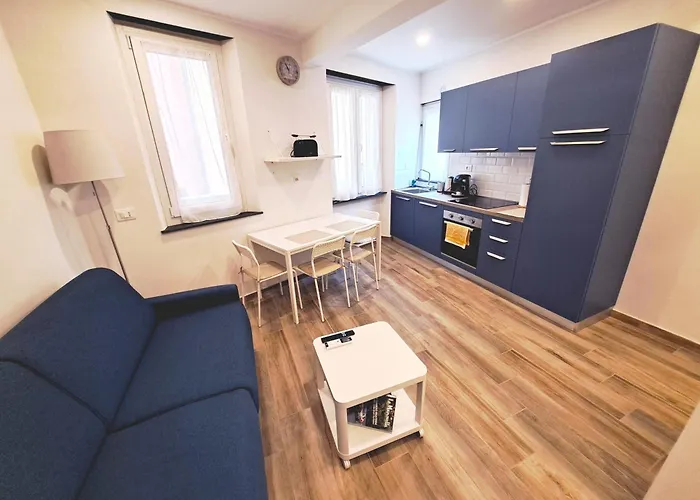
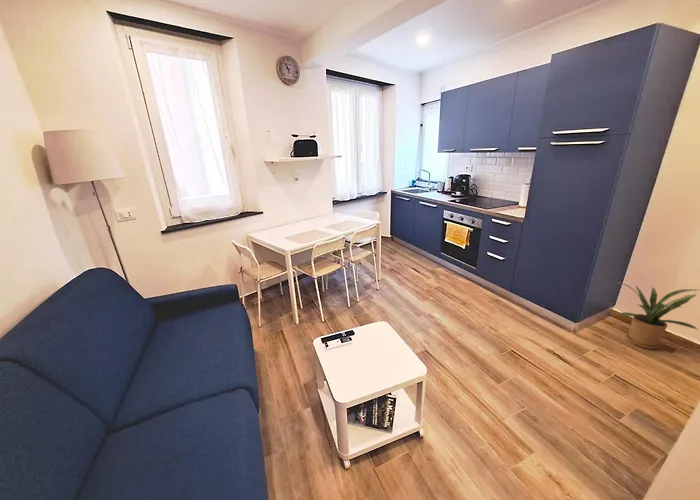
+ house plant [613,280,700,350]
